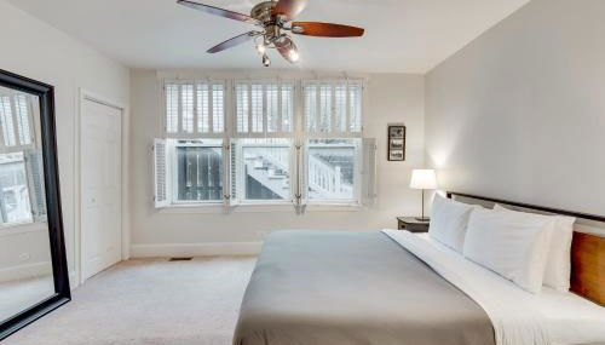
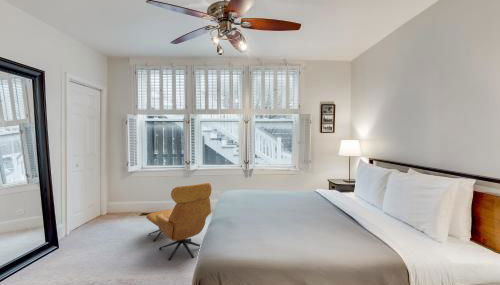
+ armchair [145,181,213,261]
